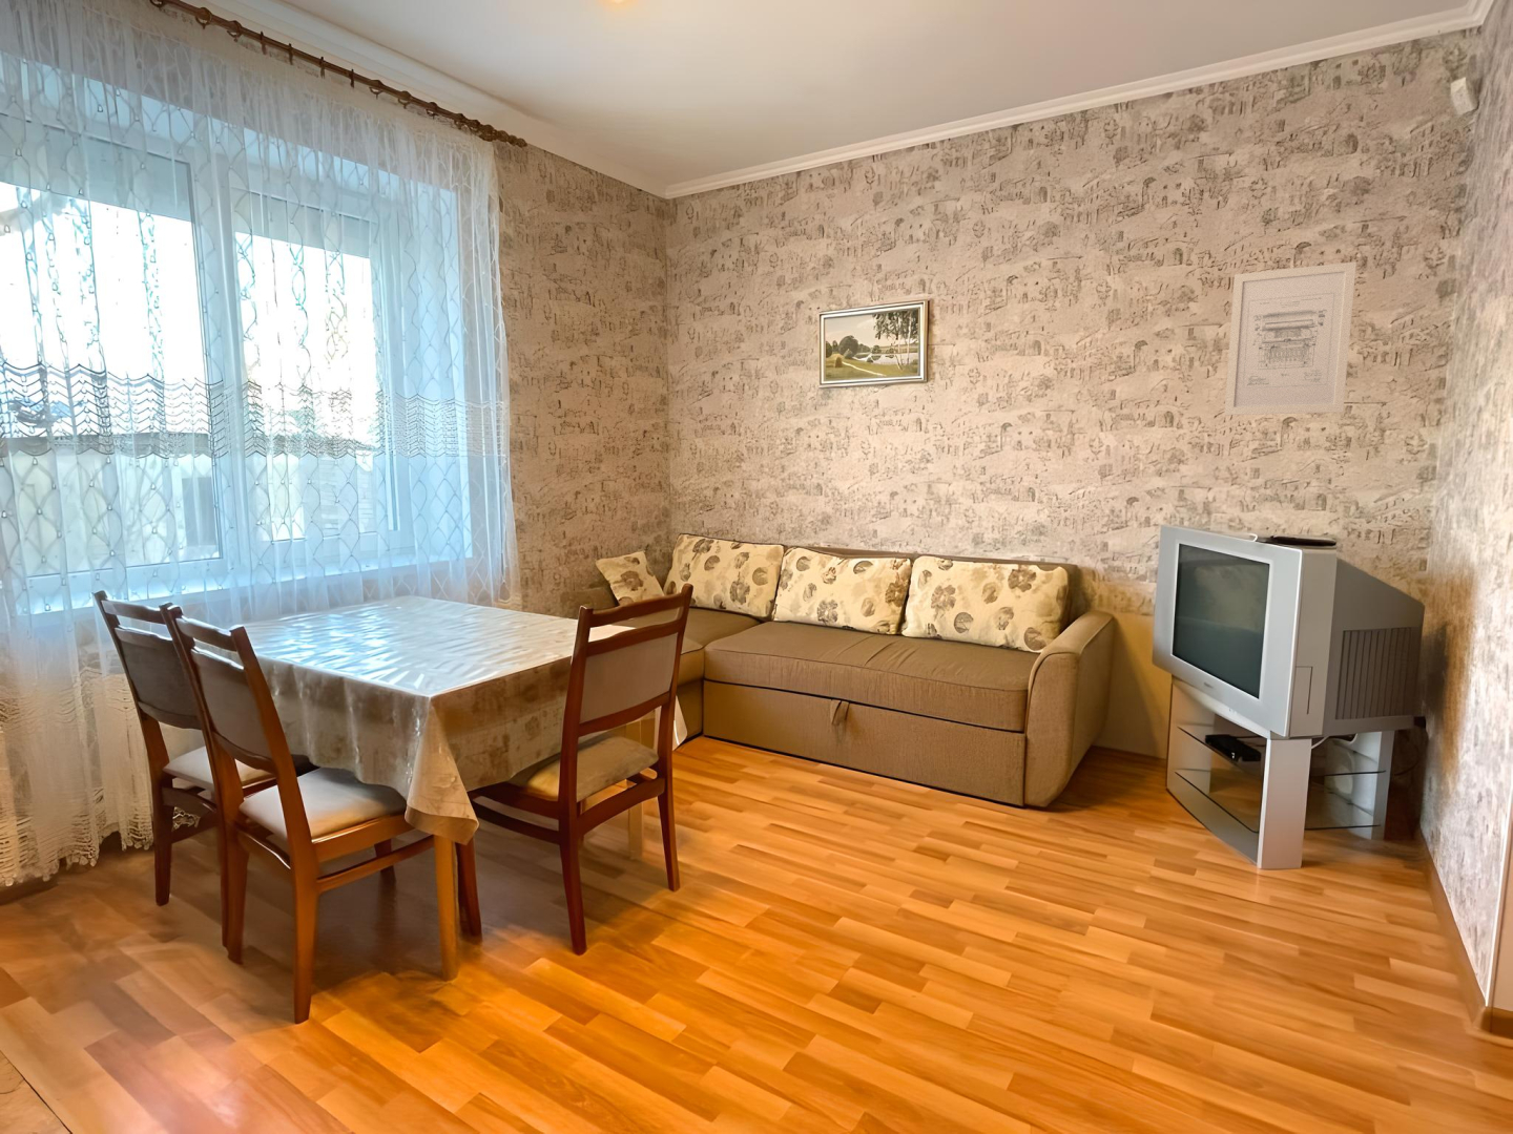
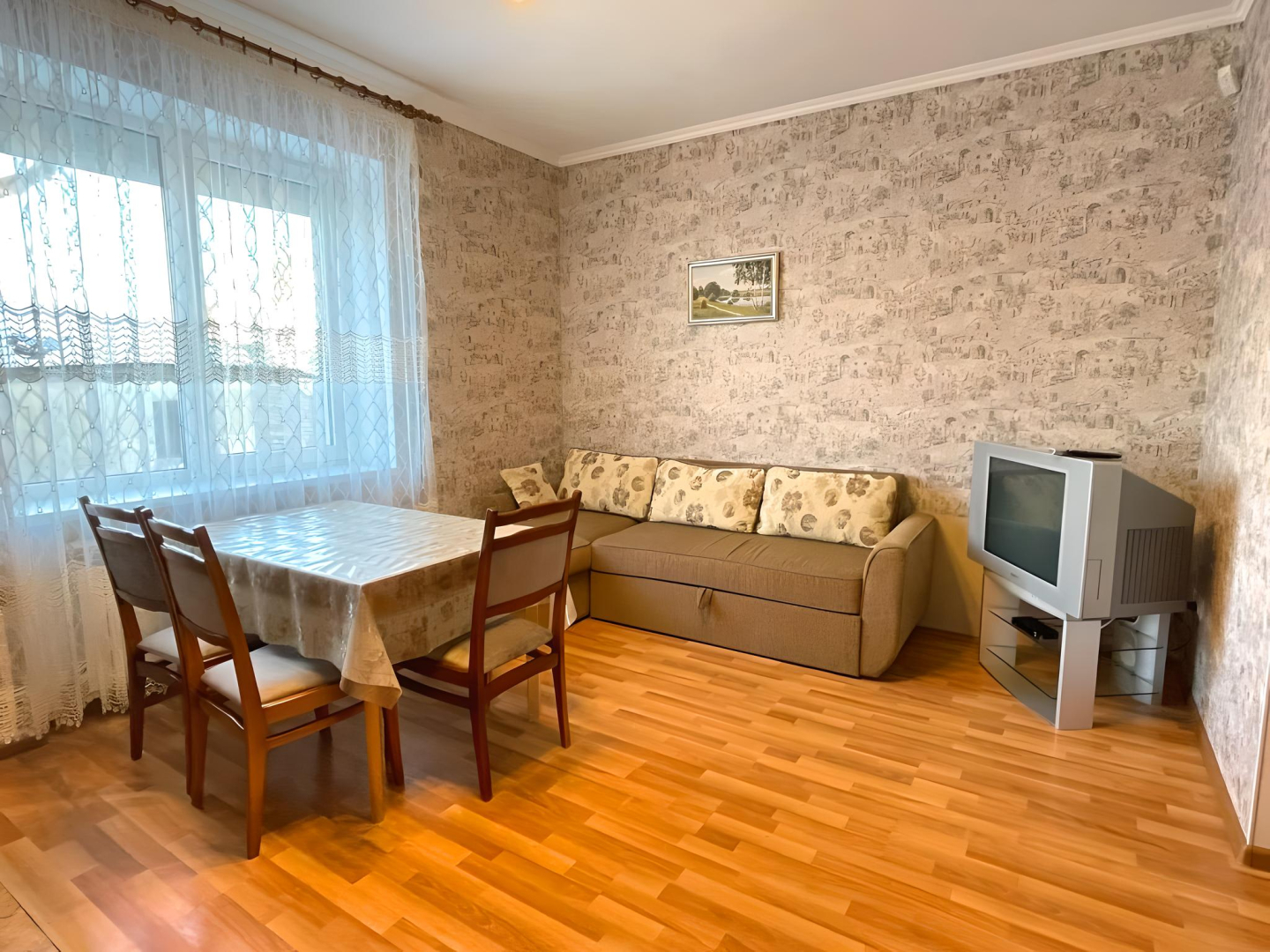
- wall art [1224,261,1357,416]
